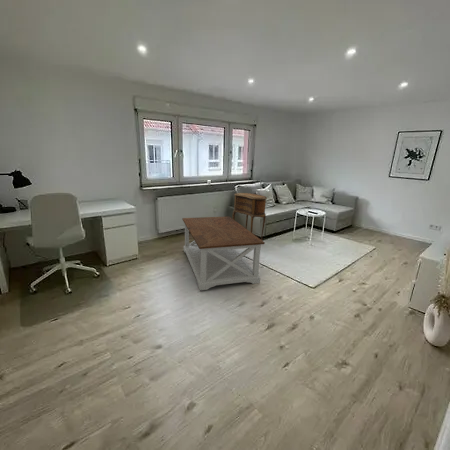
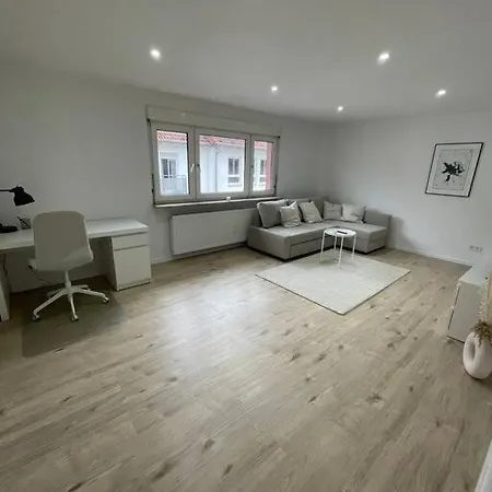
- side table [232,192,268,241]
- coffee table [181,215,266,291]
